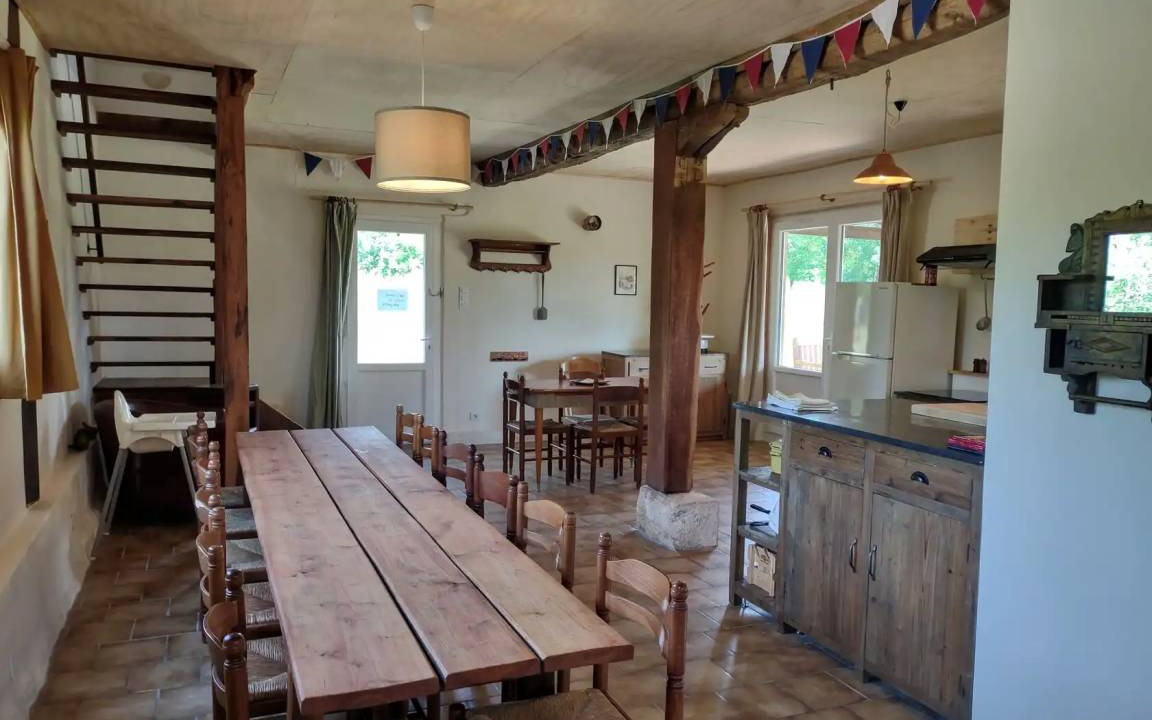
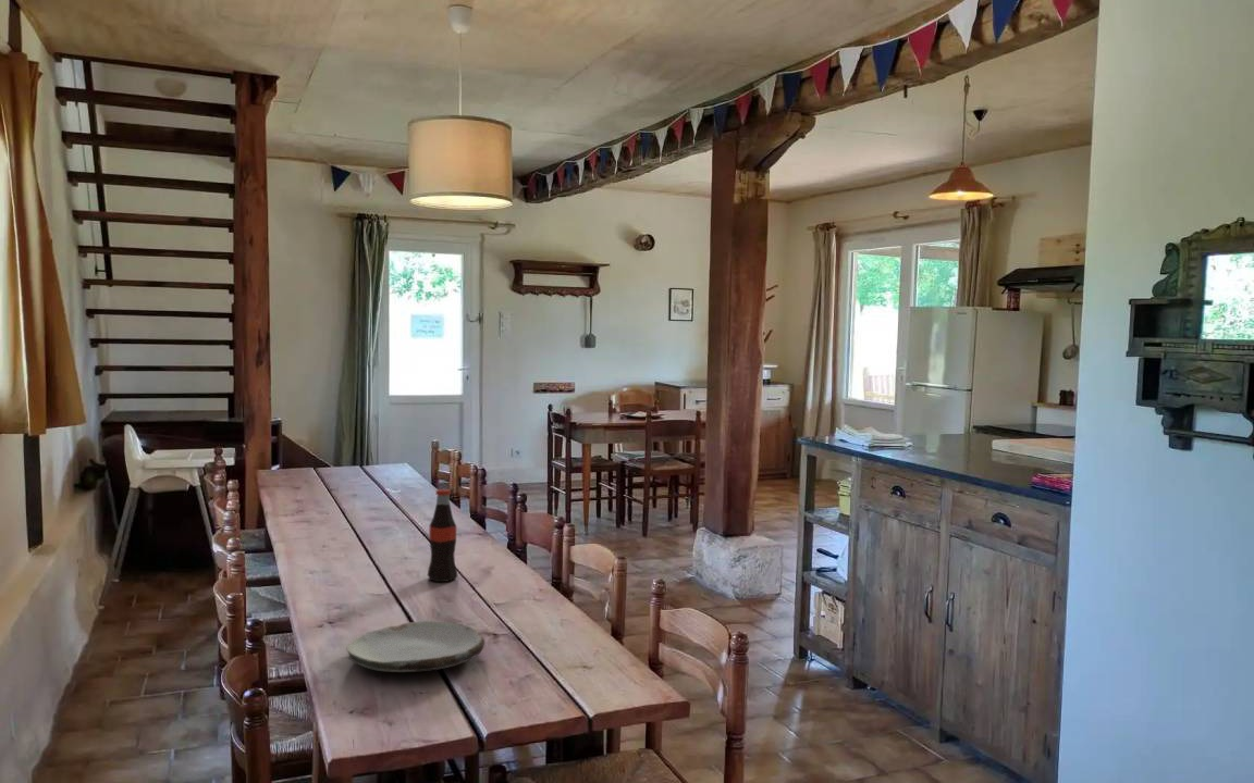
+ bottle [427,488,458,583]
+ plate [345,620,485,673]
